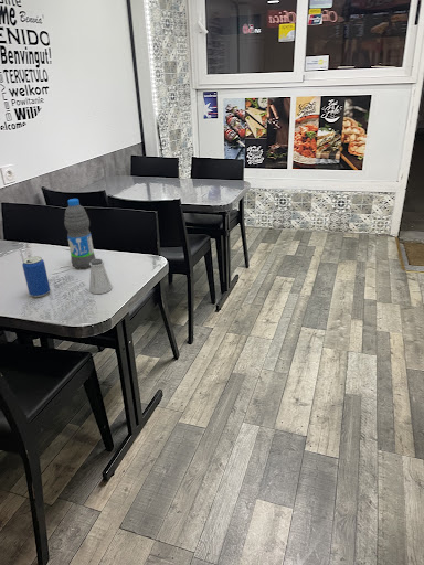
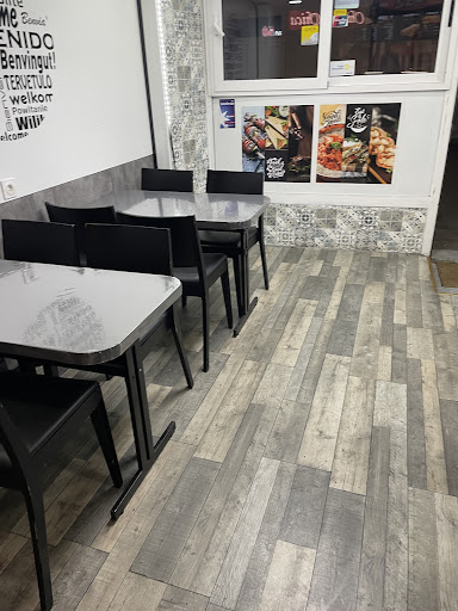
- beverage can [21,255,51,298]
- water bottle [63,198,97,269]
- saltshaker [88,258,114,295]
